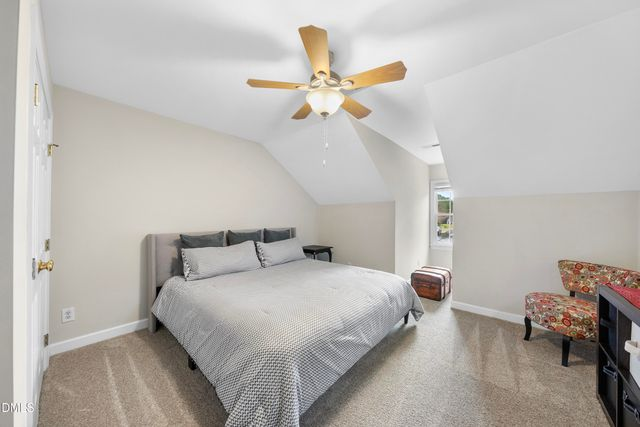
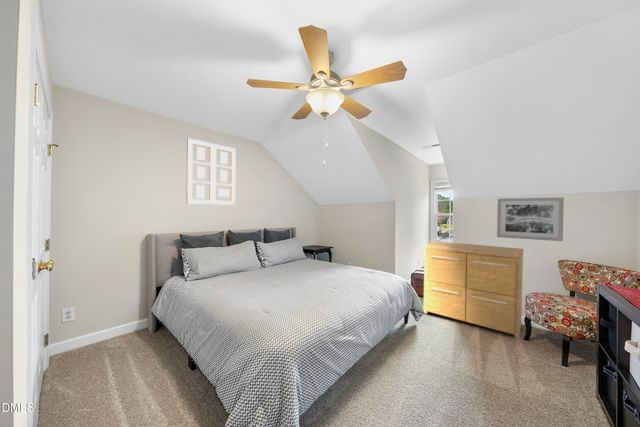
+ picture frame [186,137,237,206]
+ dresser [423,240,524,339]
+ wall art [496,196,565,242]
